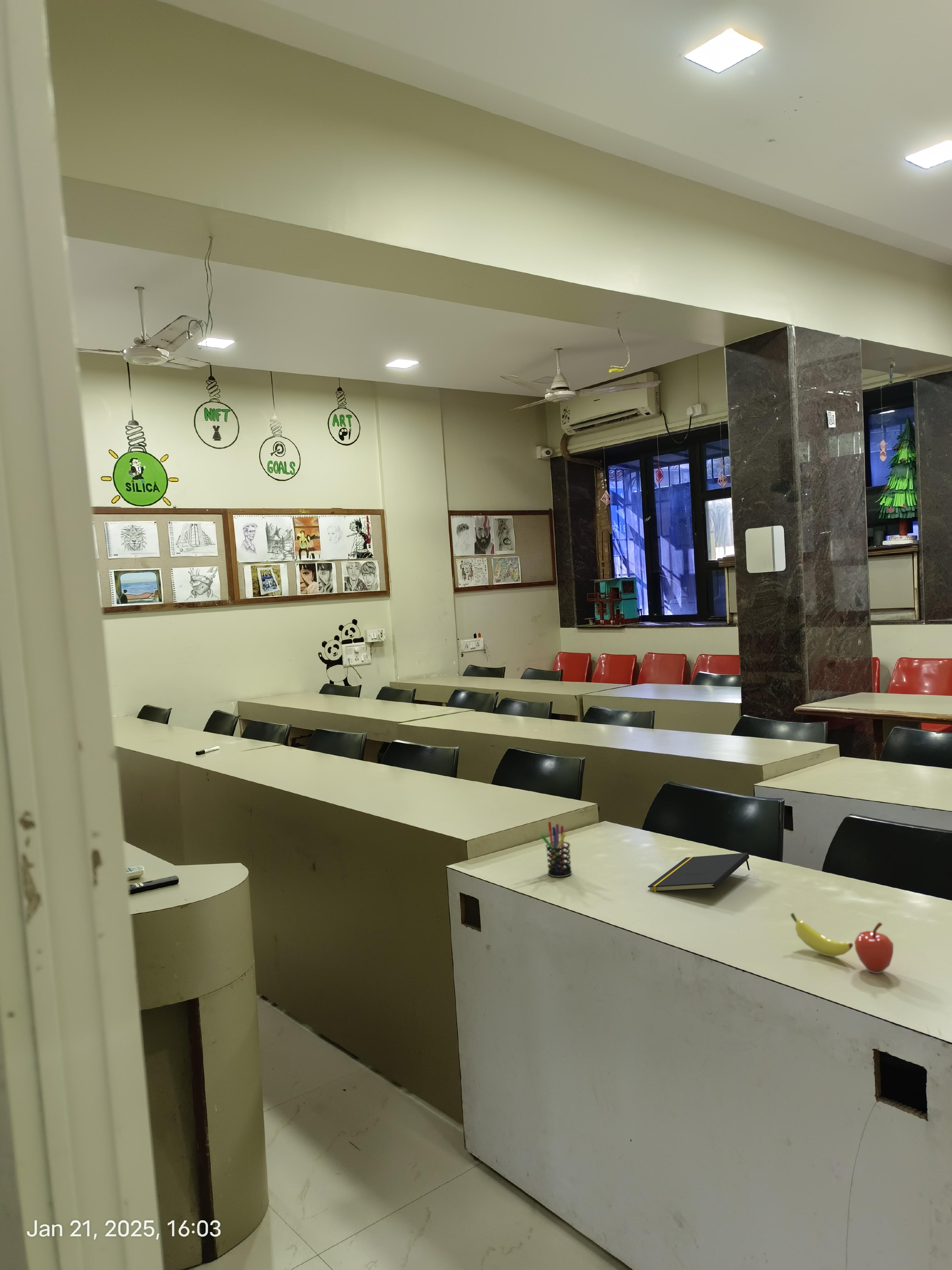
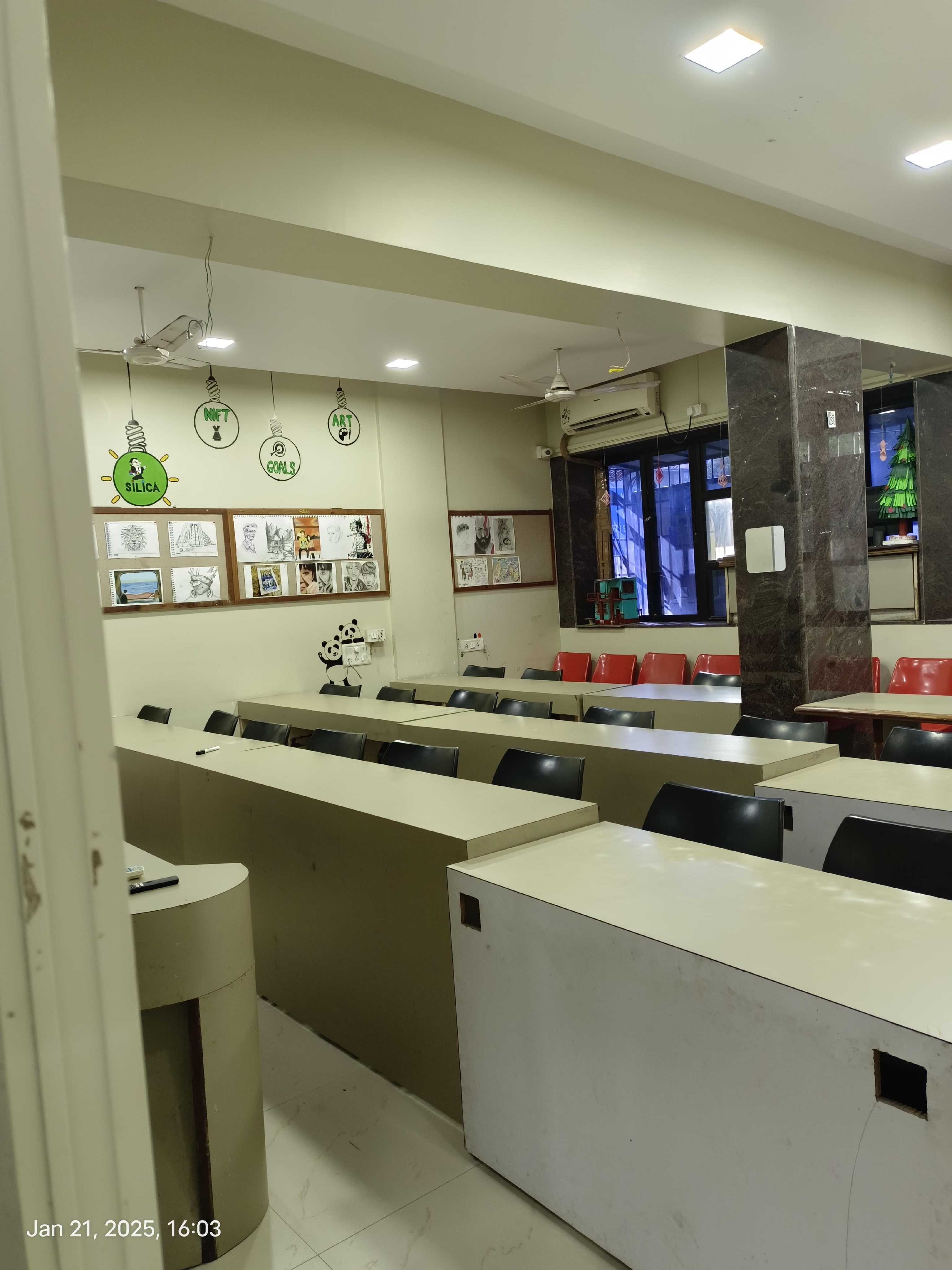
- notepad [647,852,750,892]
- pen holder [540,821,572,877]
- fruit [790,913,894,974]
